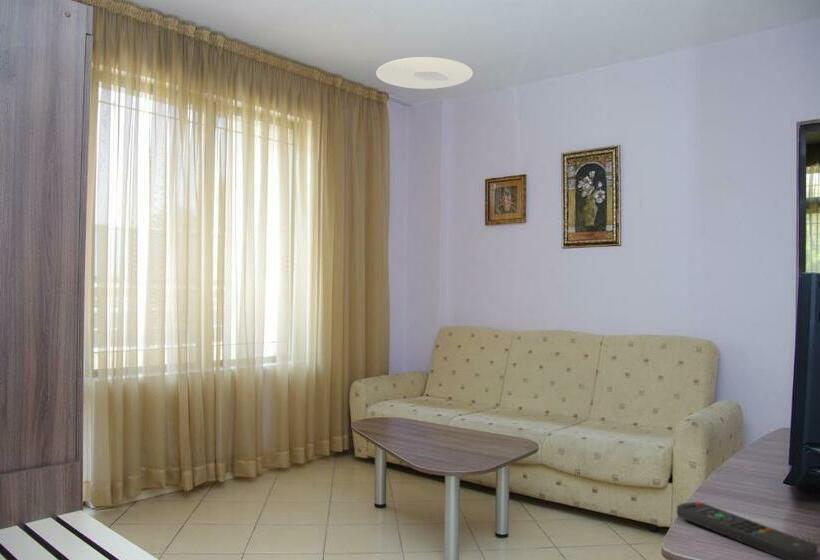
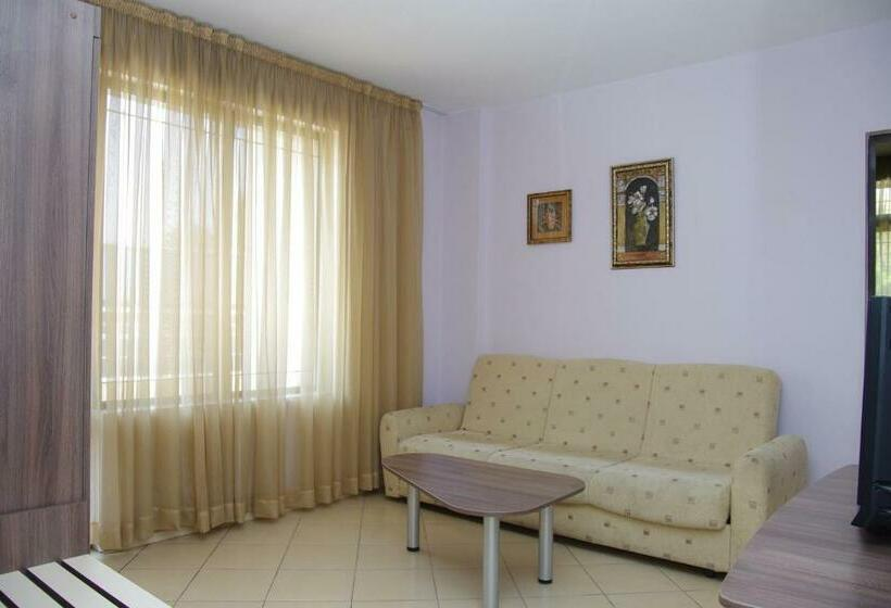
- ceiling light [375,56,474,90]
- remote control [676,501,818,560]
